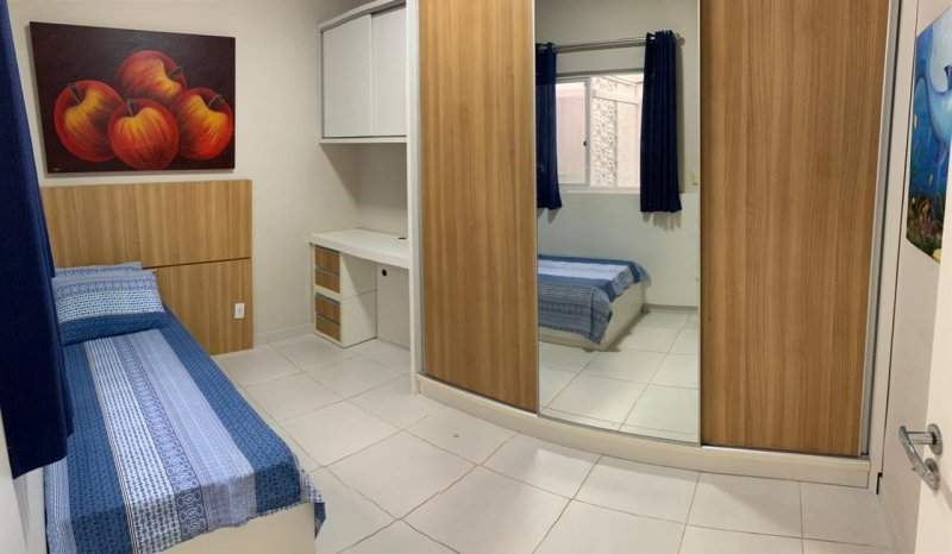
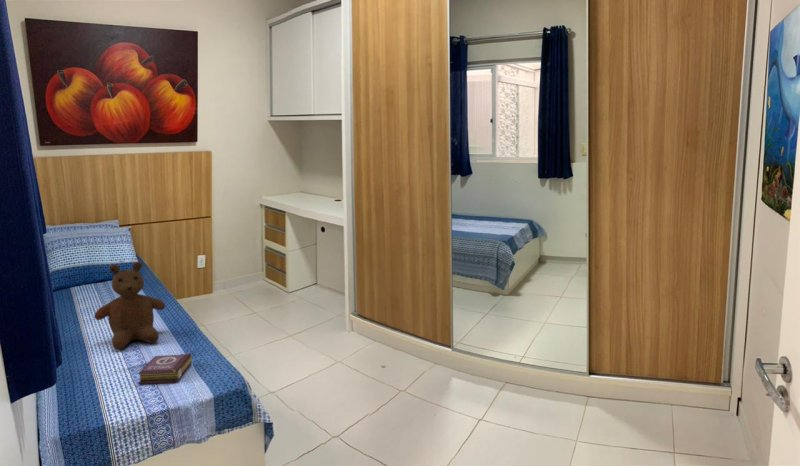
+ teddy bear [93,261,166,350]
+ book [137,352,193,385]
